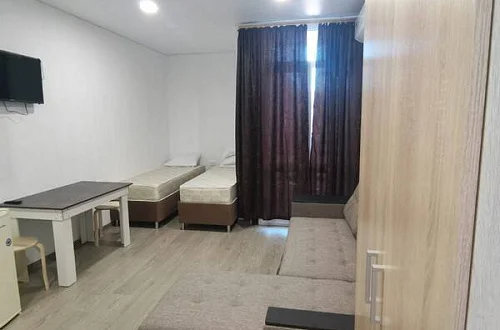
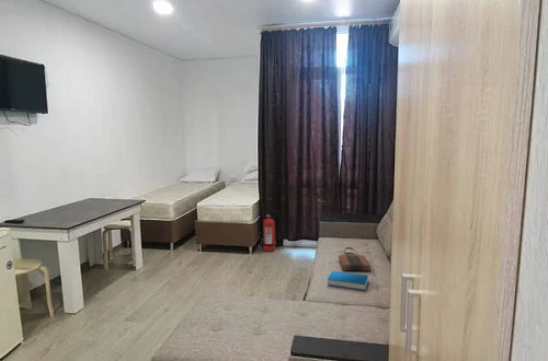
+ tote bag [338,246,372,271]
+ book [327,269,369,291]
+ fire extinguisher [256,209,279,253]
